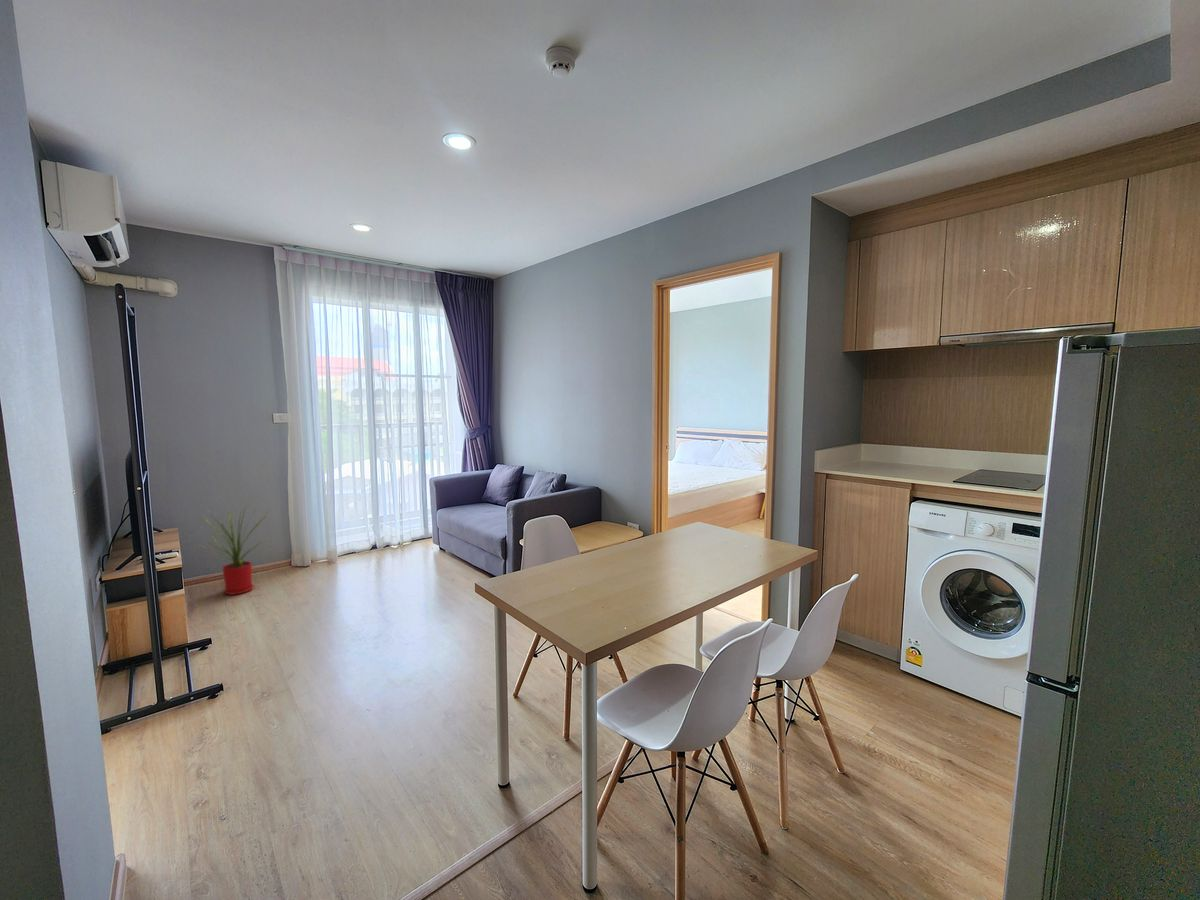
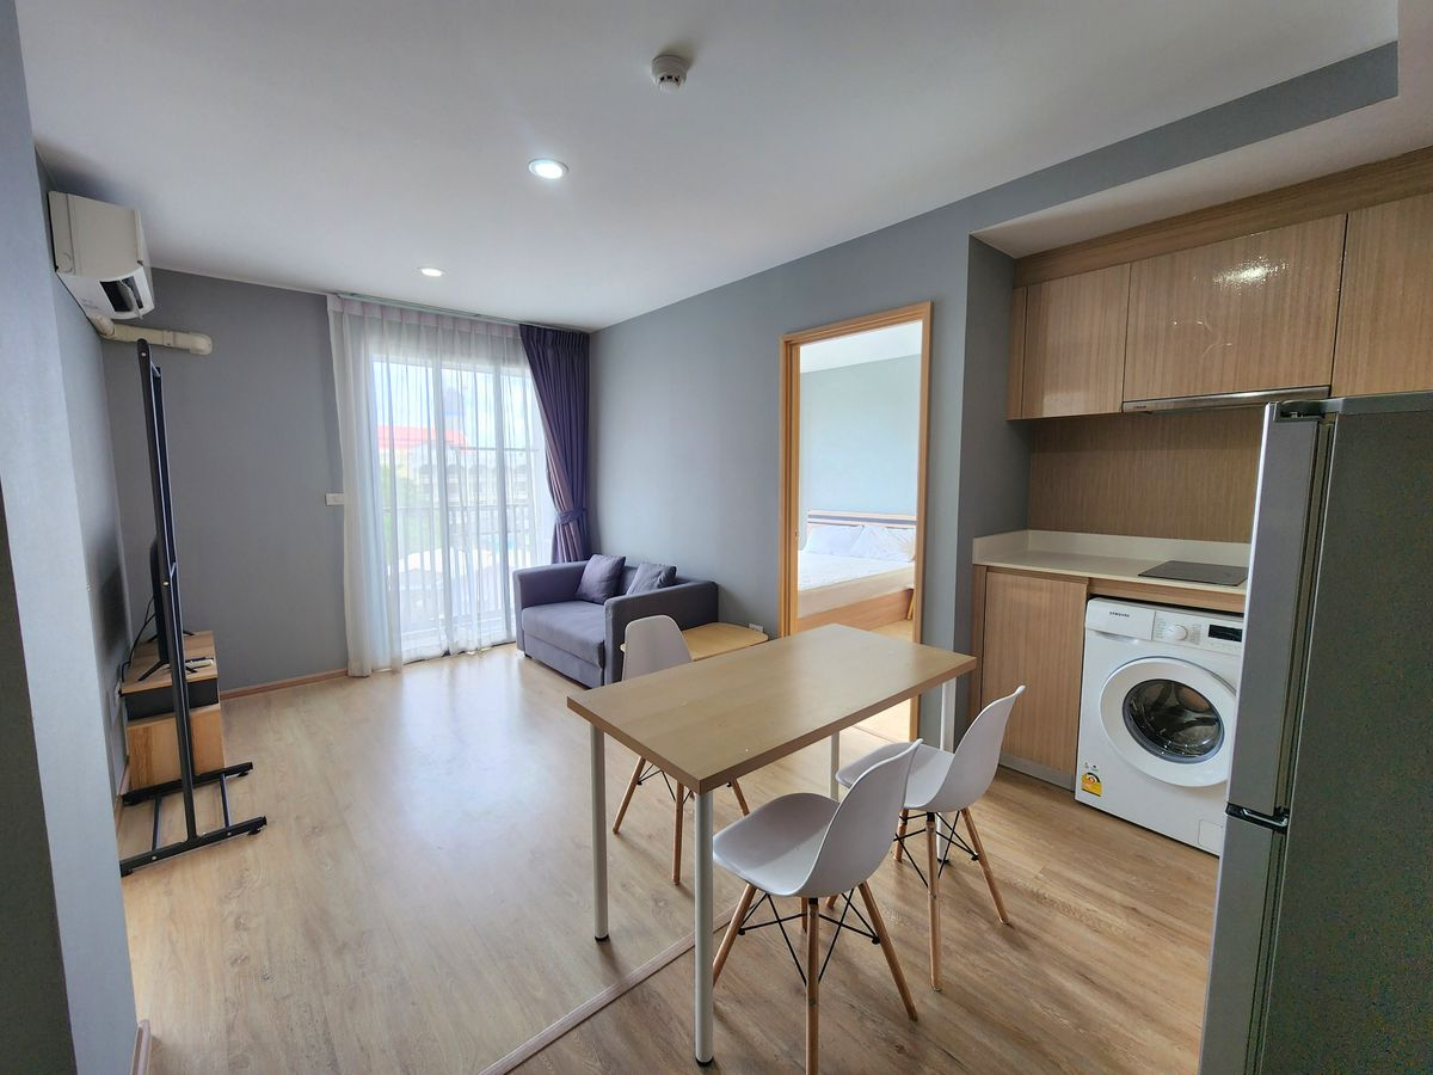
- house plant [192,501,272,596]
